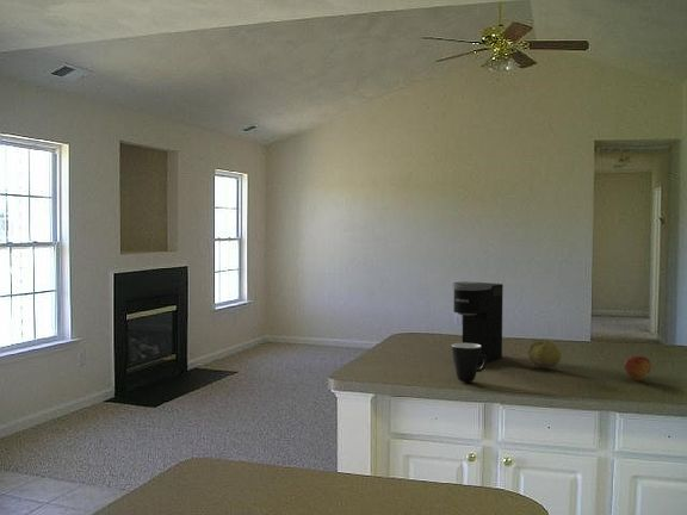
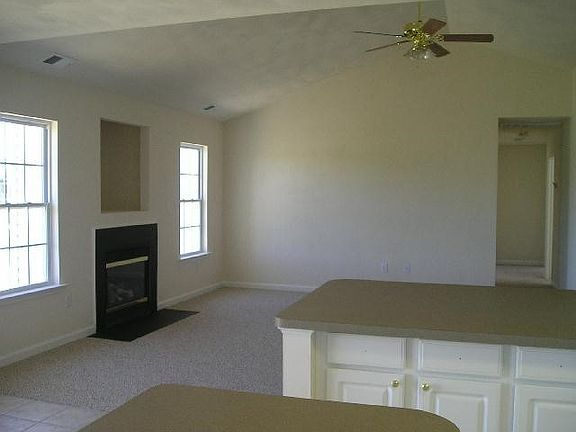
- mug [451,342,488,383]
- coffee maker [452,280,505,365]
- fruit [623,355,652,381]
- fruit [527,340,562,370]
